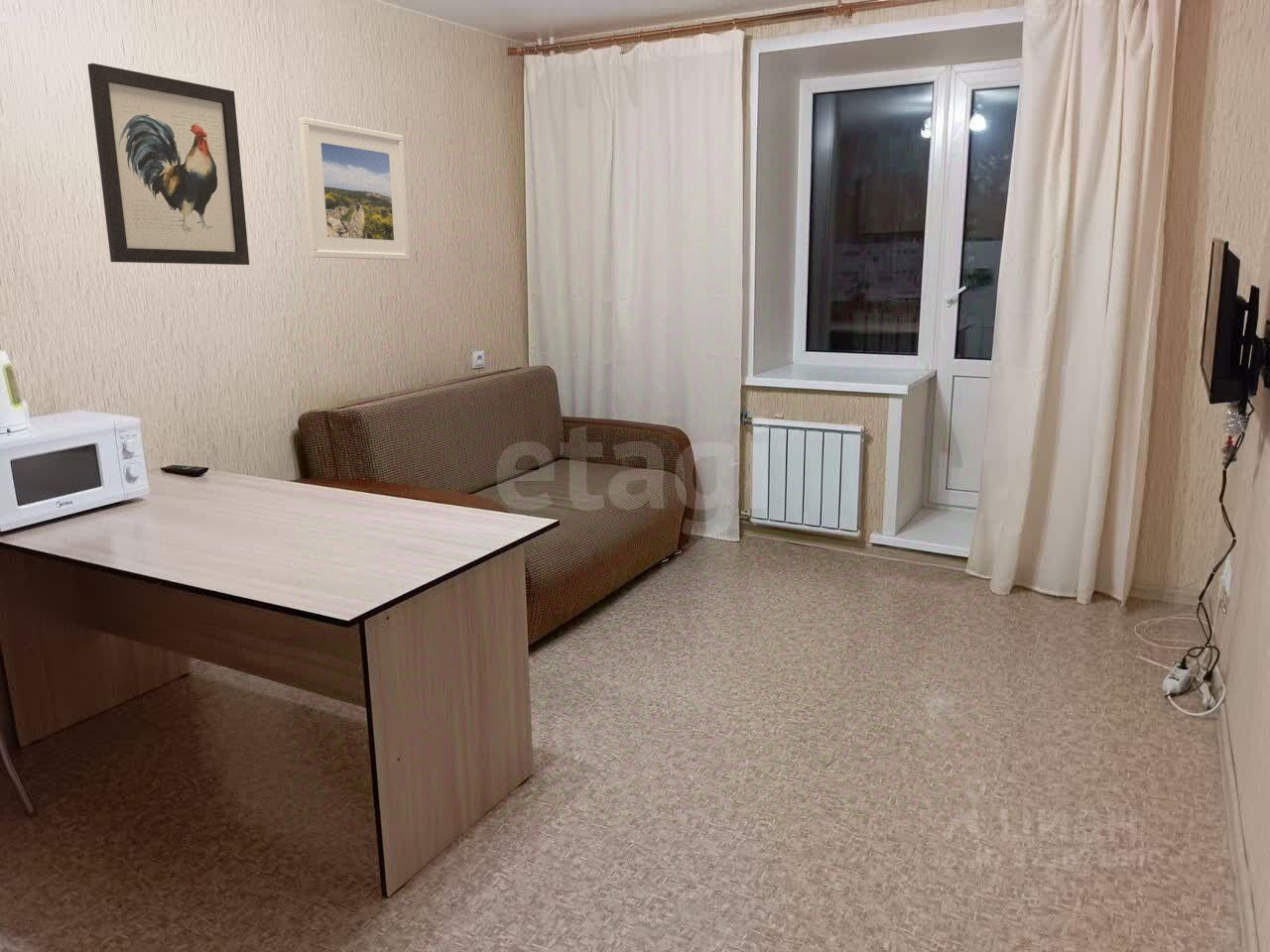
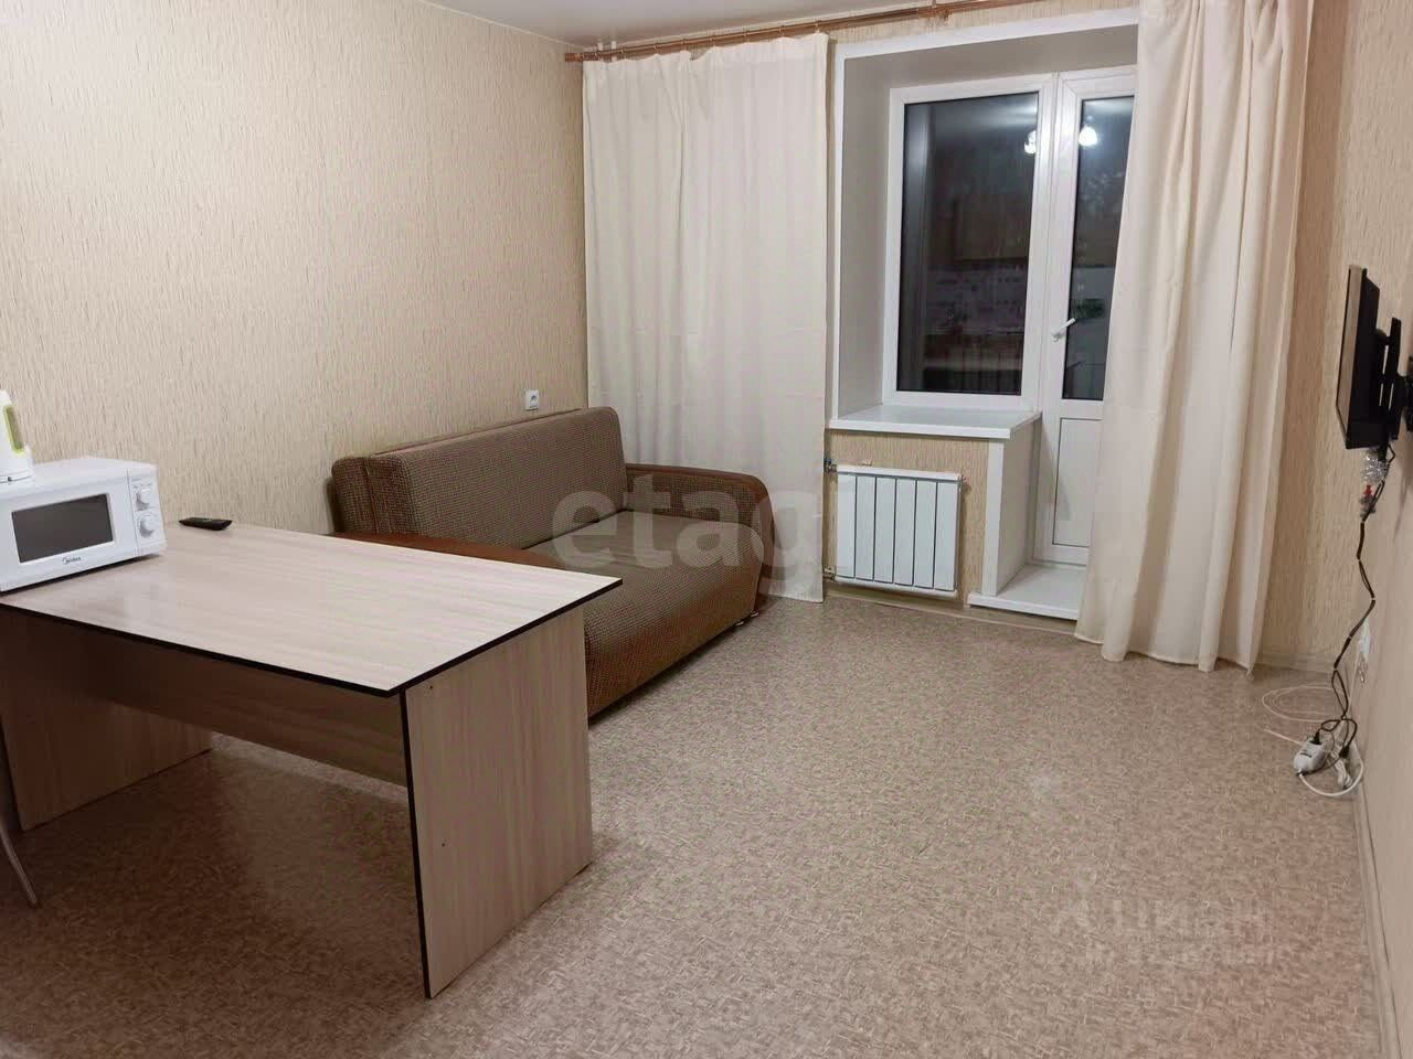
- wall art [87,62,250,266]
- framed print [299,116,411,261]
